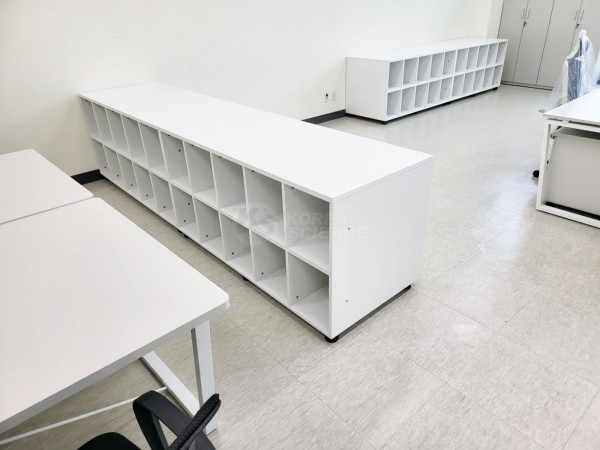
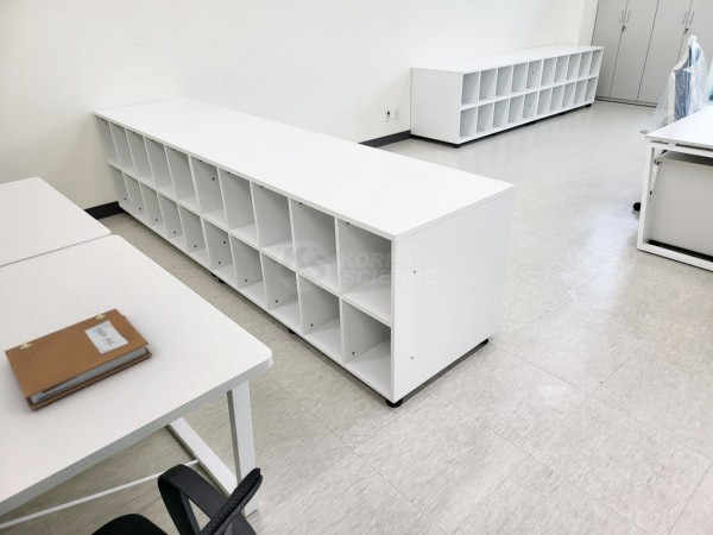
+ notebook [2,308,153,411]
